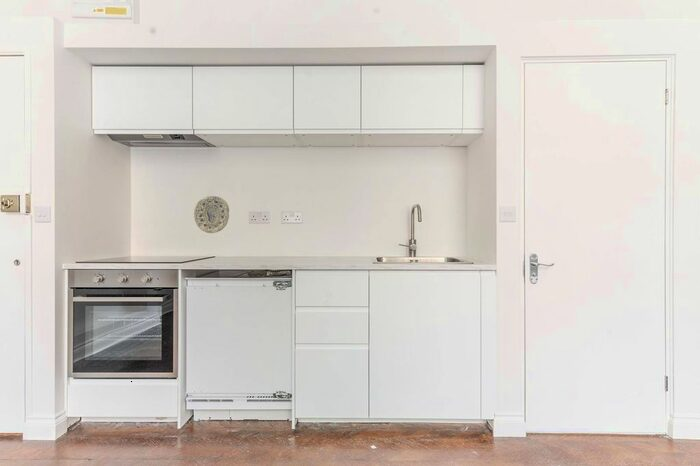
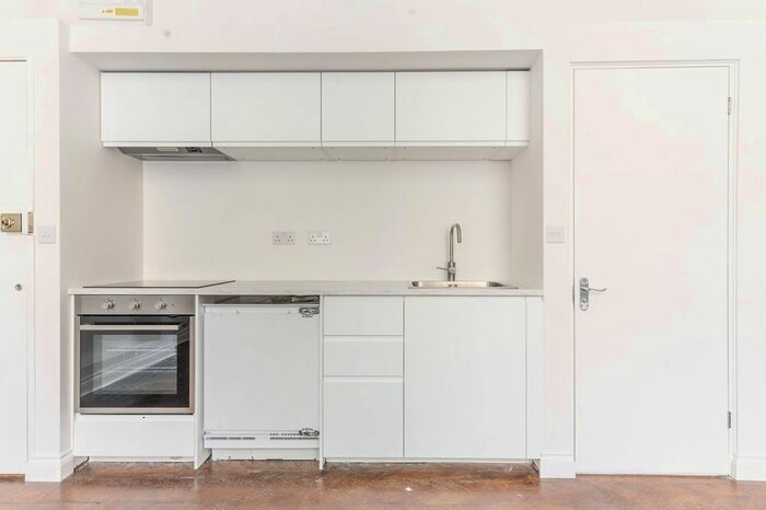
- decorative plate [193,195,230,234]
